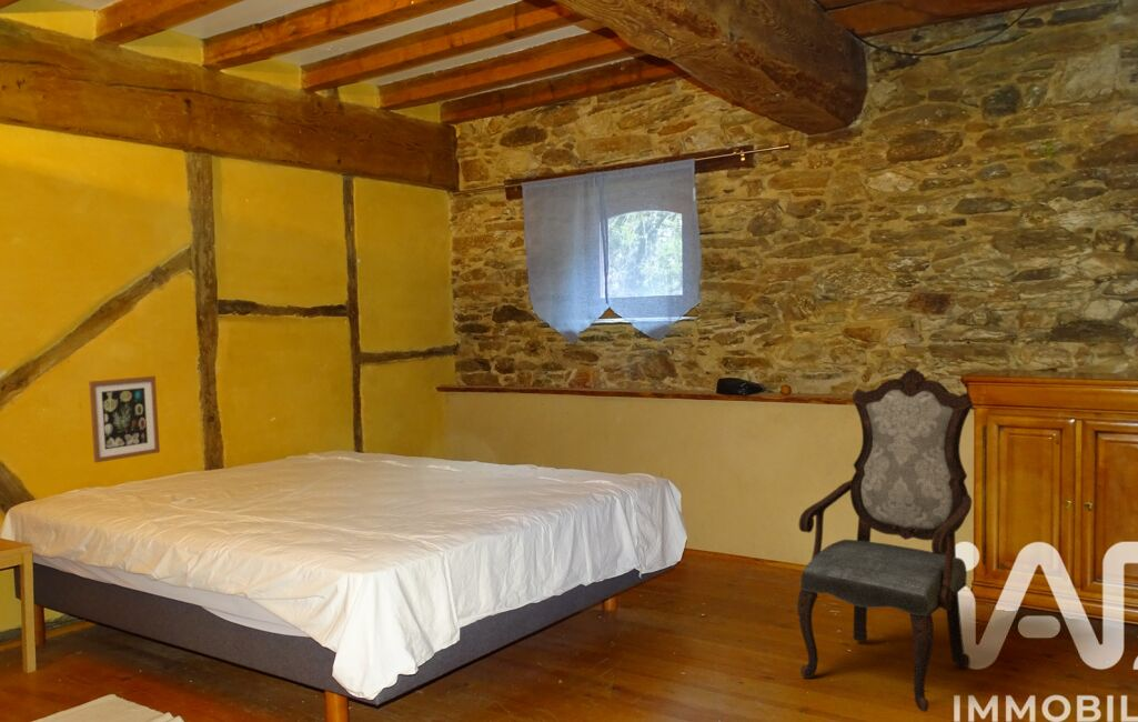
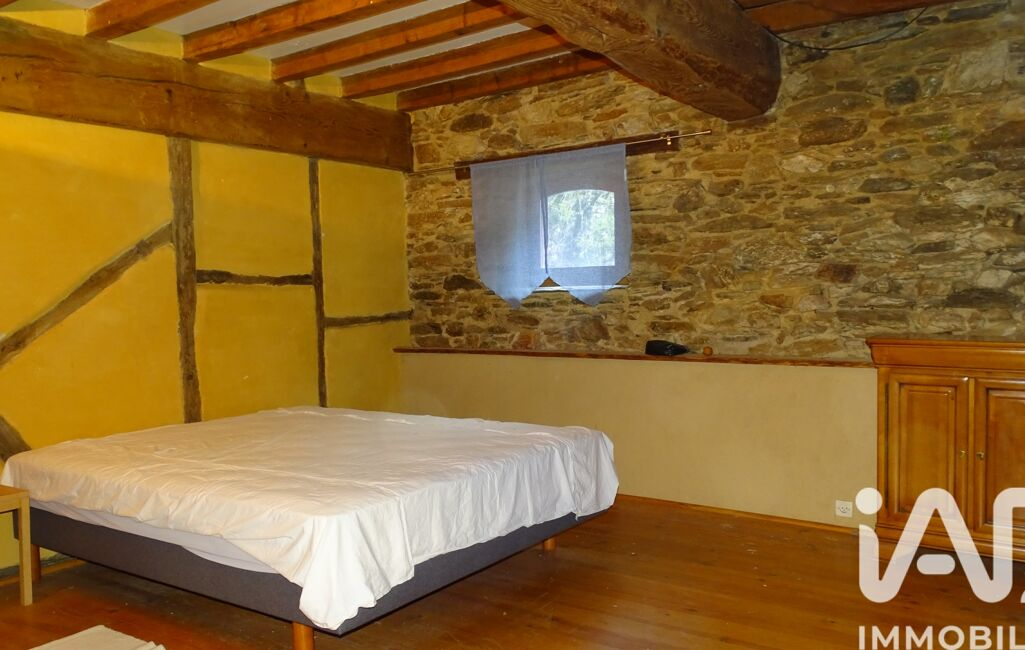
- armchair [796,368,975,713]
- wall art [88,374,161,464]
